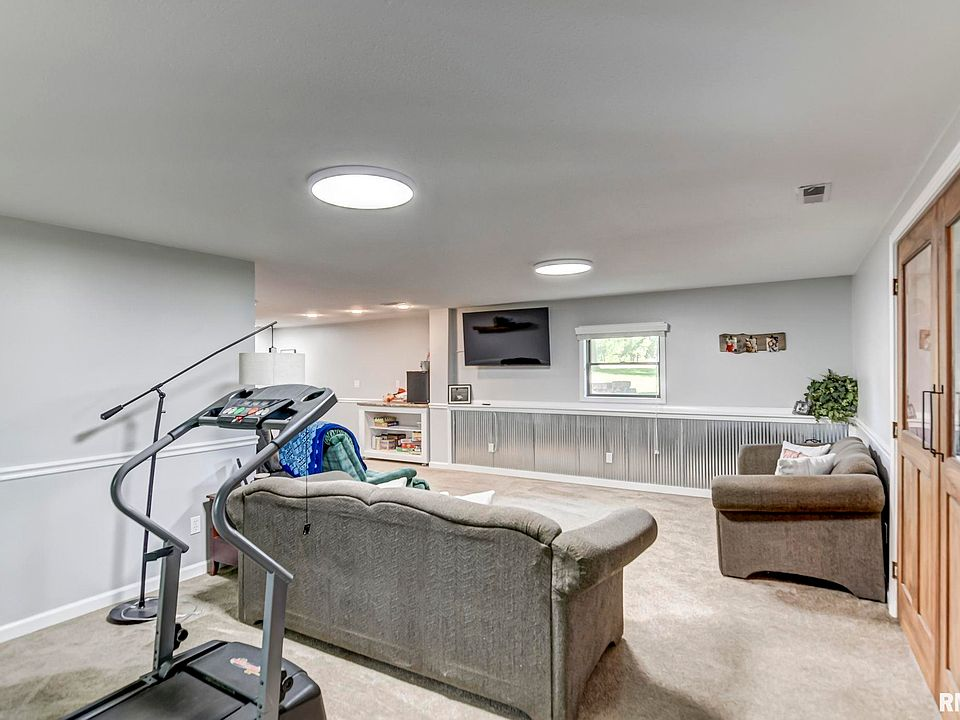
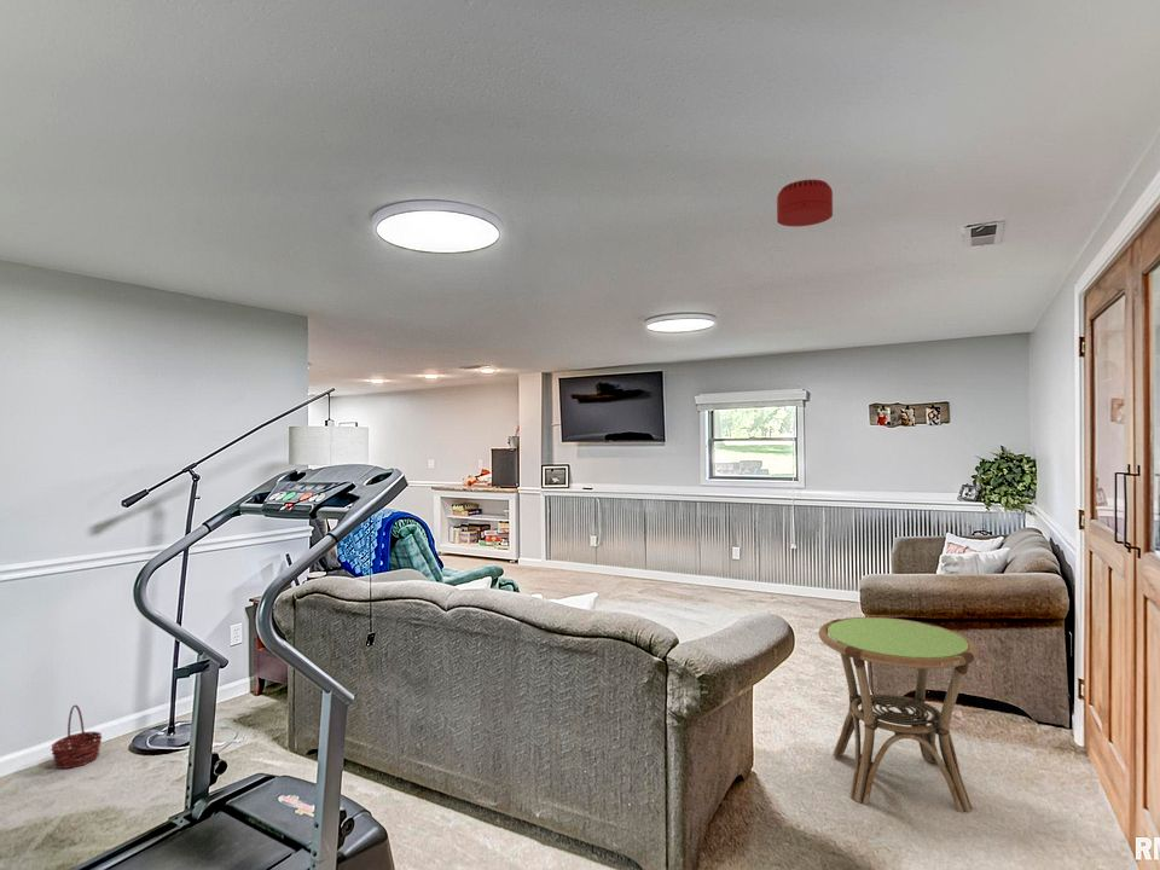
+ basket [50,703,104,770]
+ side table [818,616,979,814]
+ smoke detector [776,179,834,227]
